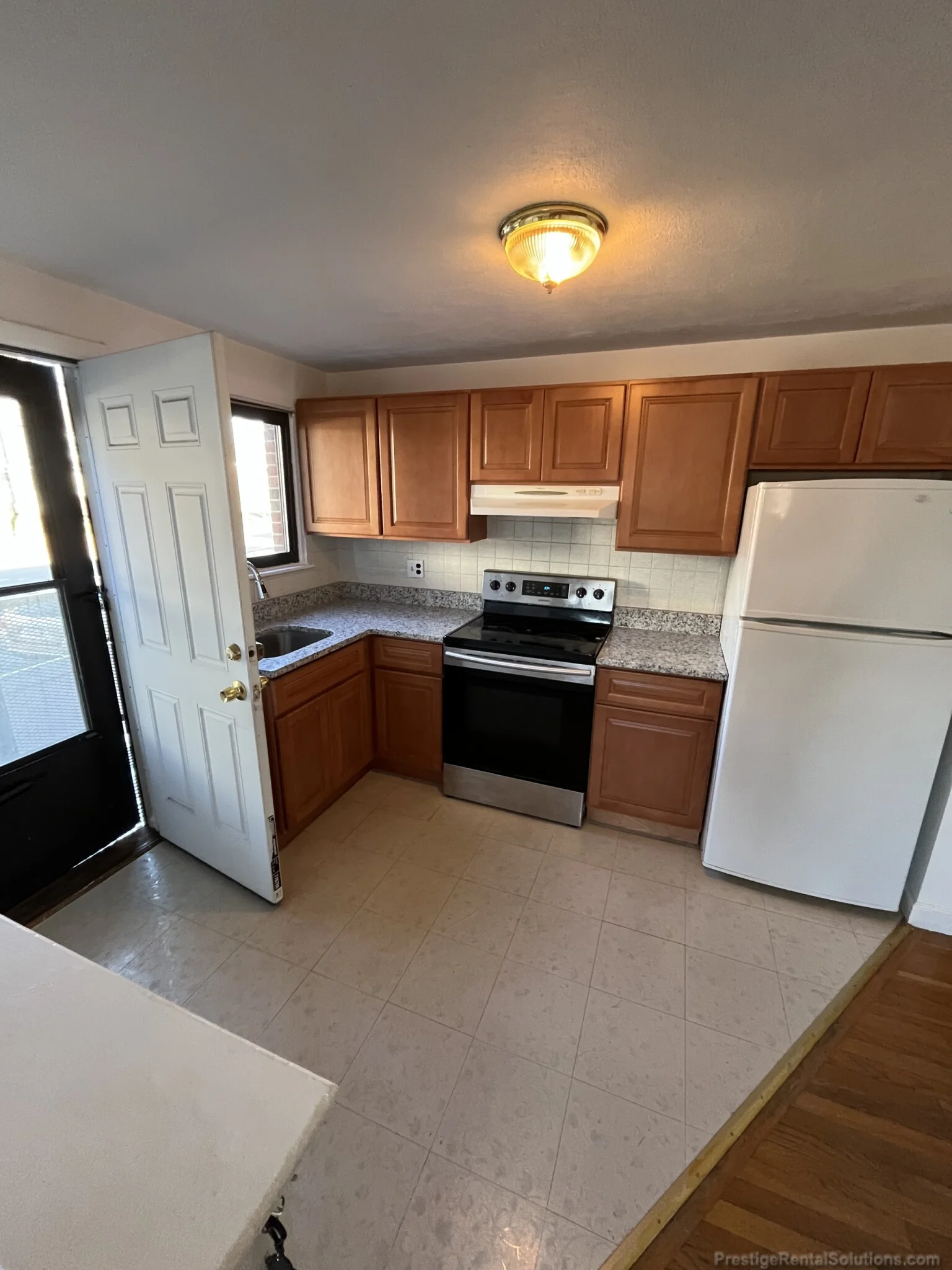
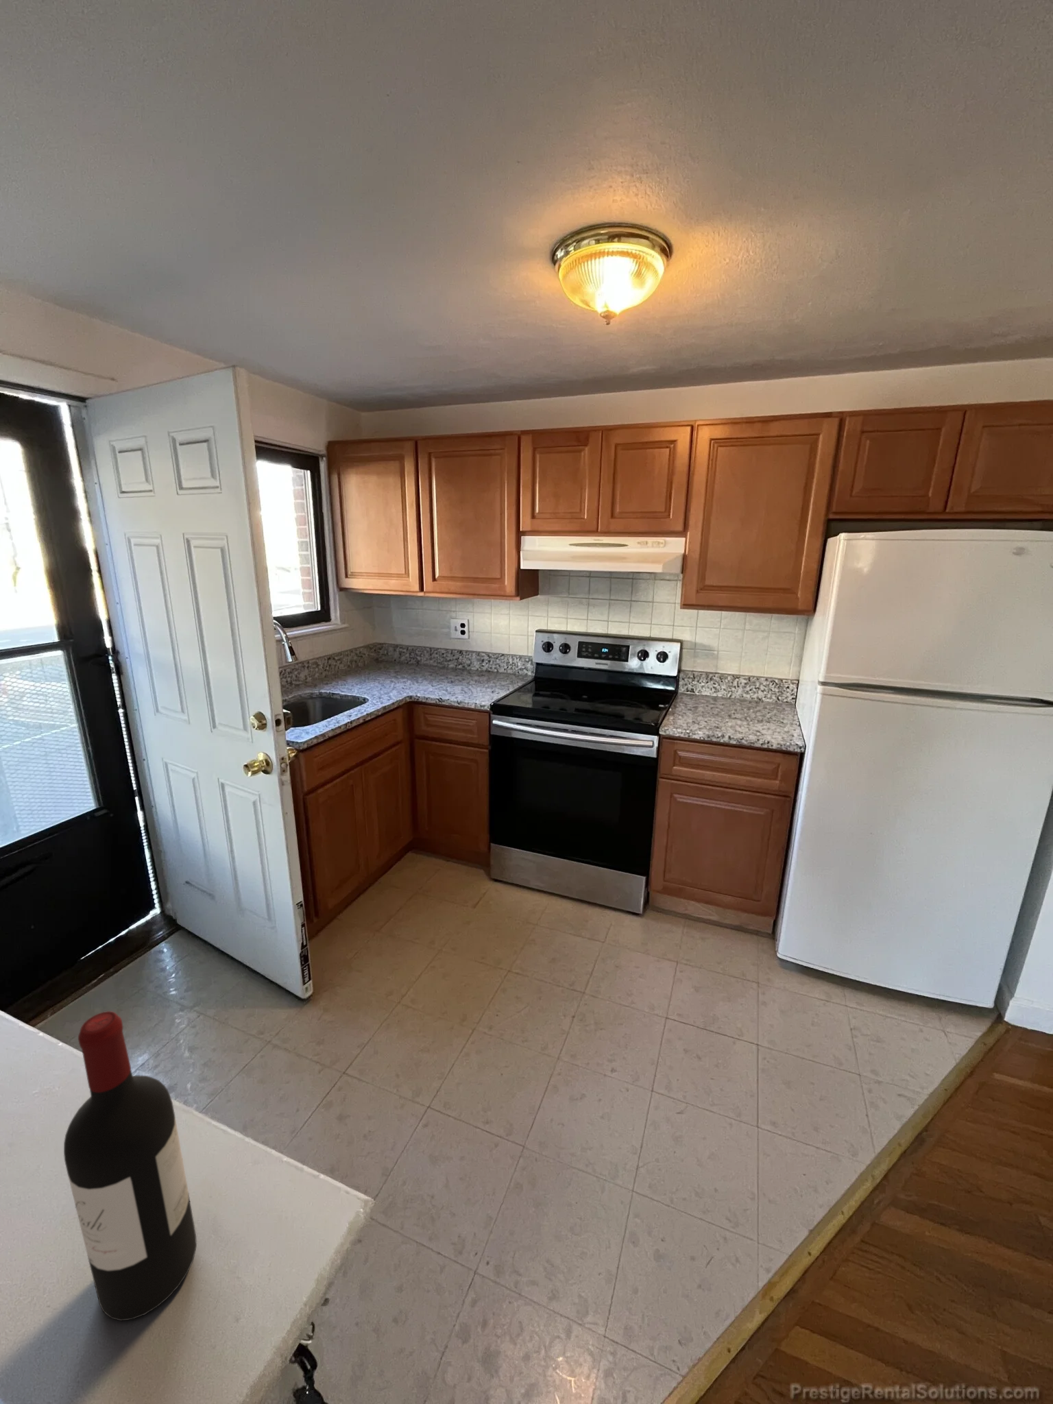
+ wine bottle [63,1010,198,1322]
